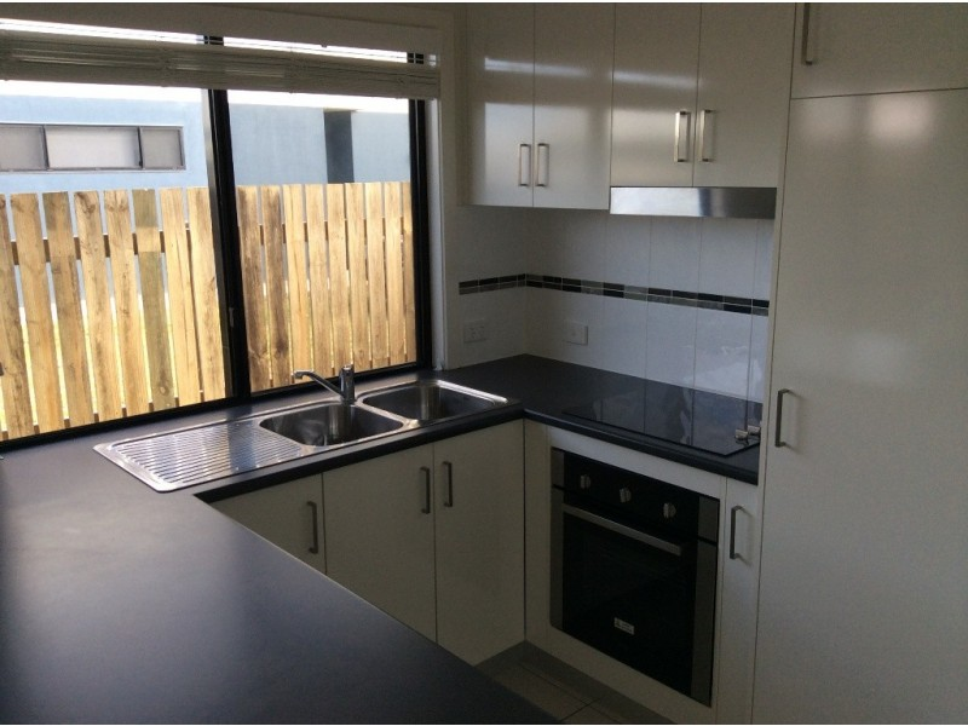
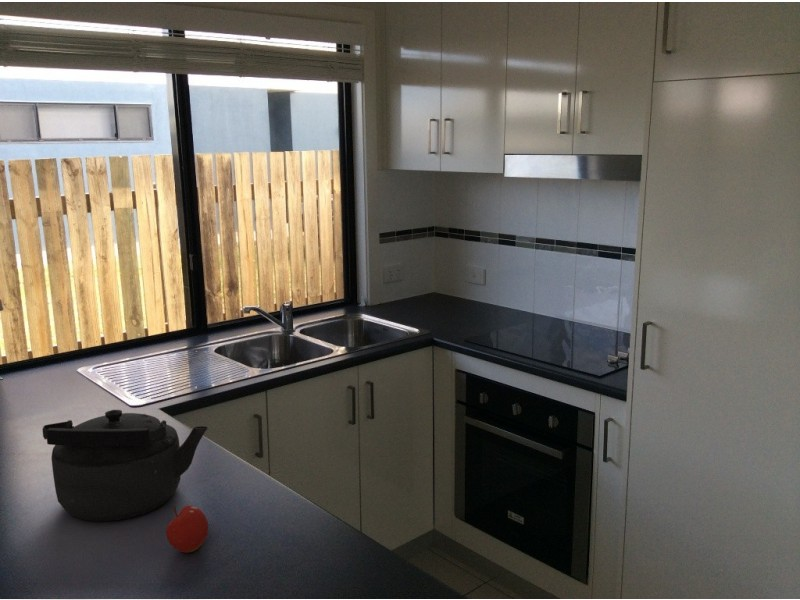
+ fruit [165,505,209,554]
+ kettle [41,409,209,522]
